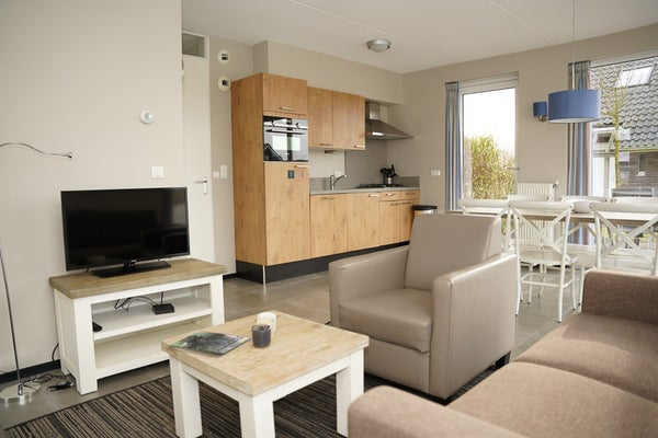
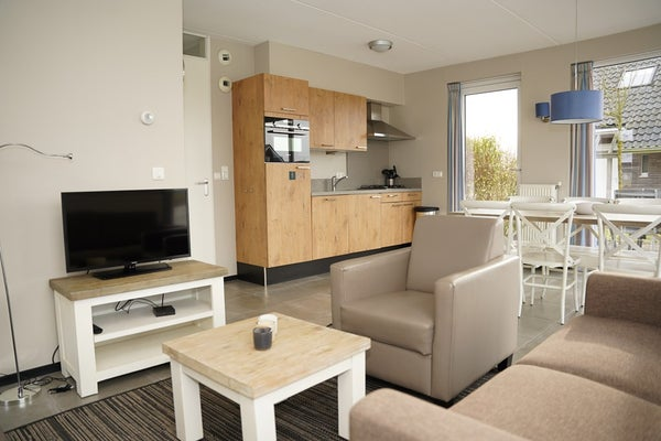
- magazine [169,330,252,355]
